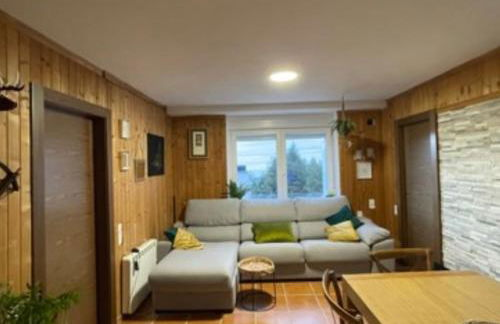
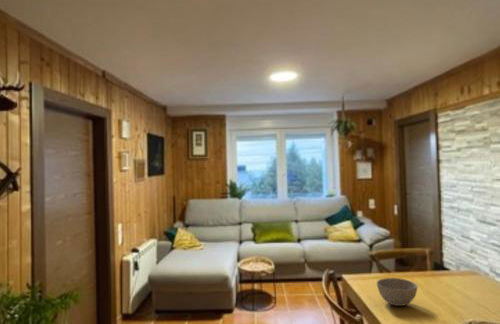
+ bowl [376,277,419,307]
